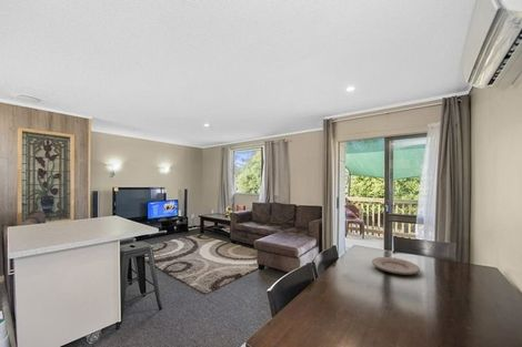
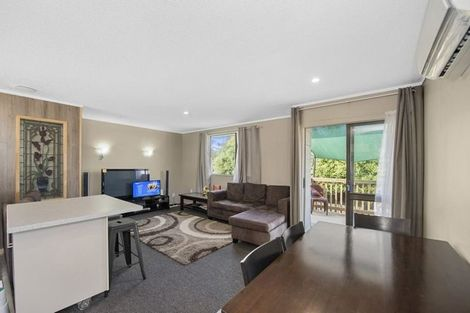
- plate [371,256,421,276]
